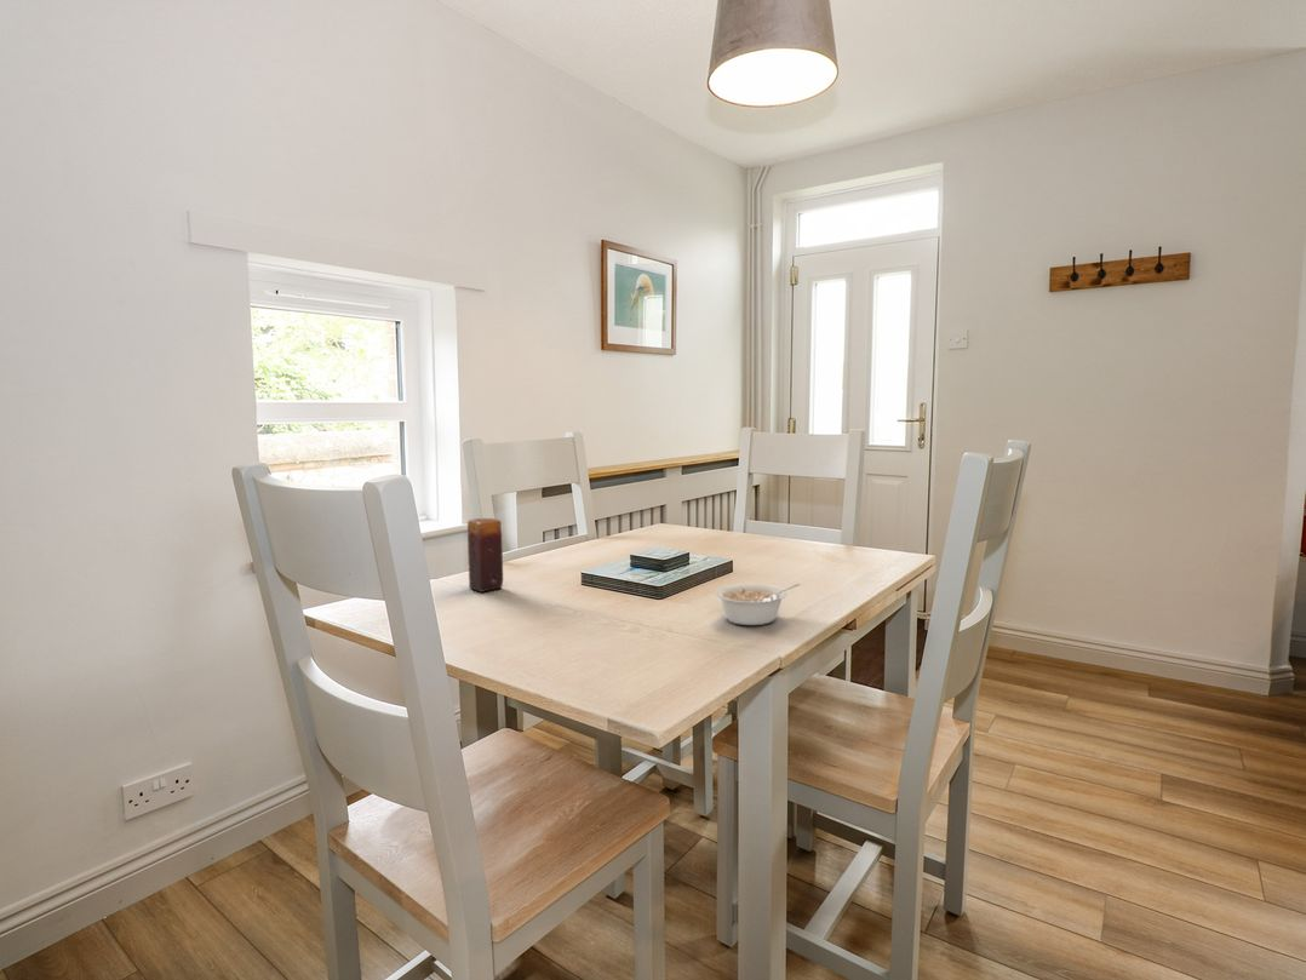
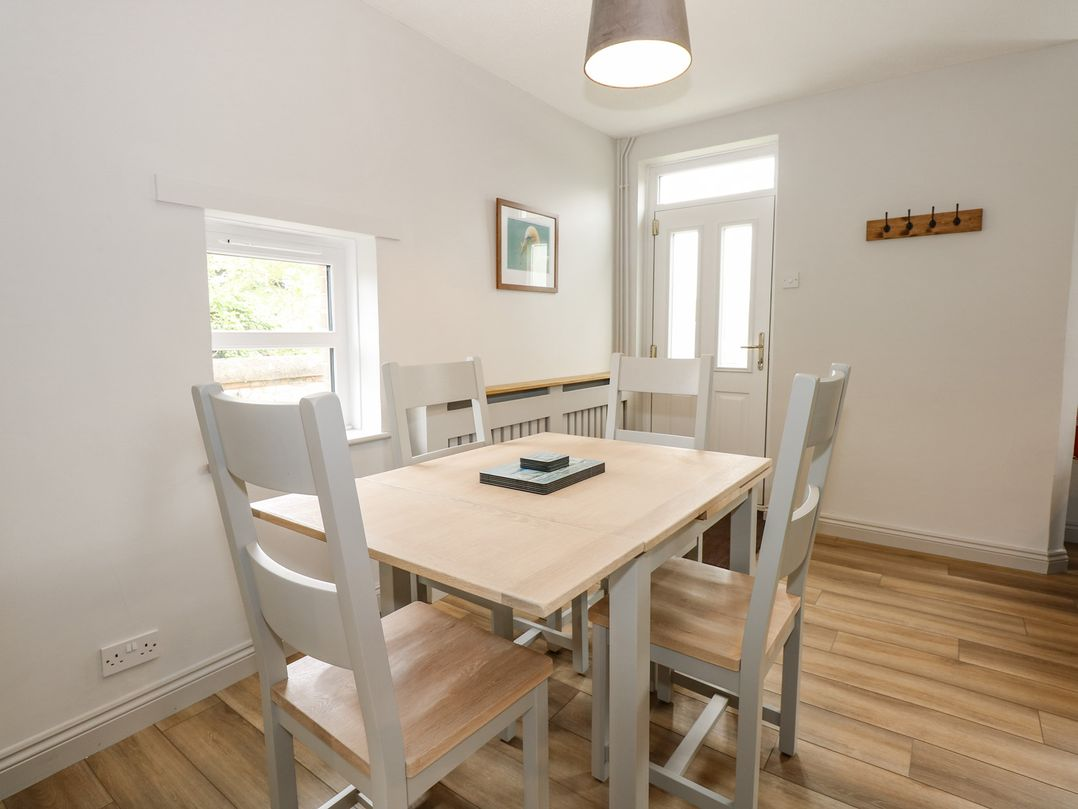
- legume [715,583,802,626]
- candle [466,517,504,594]
